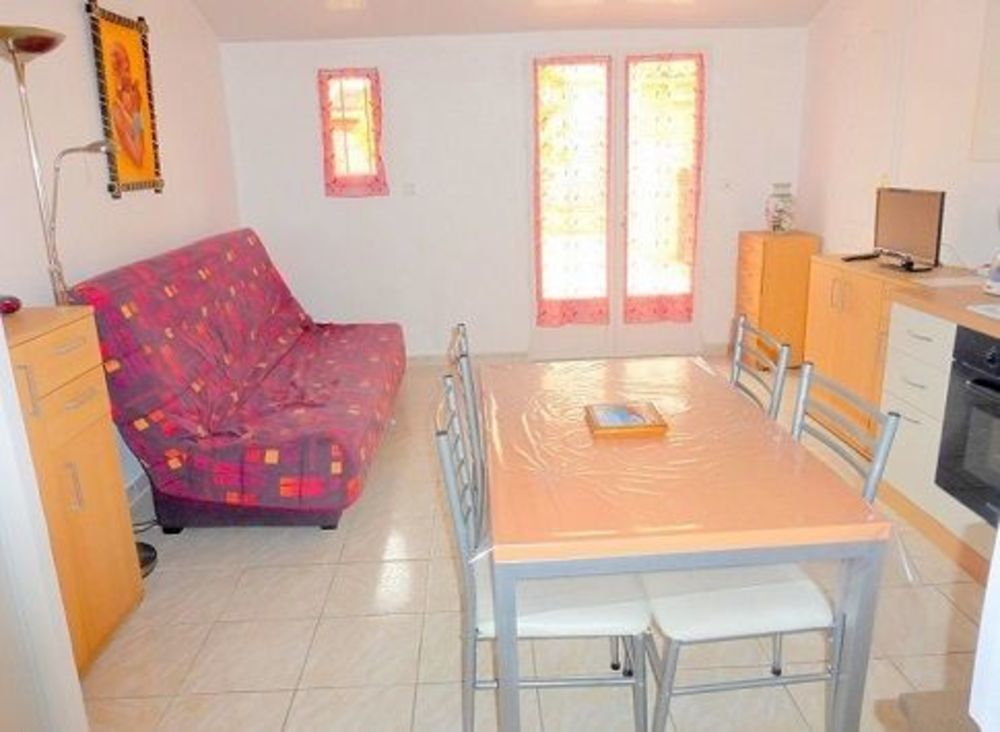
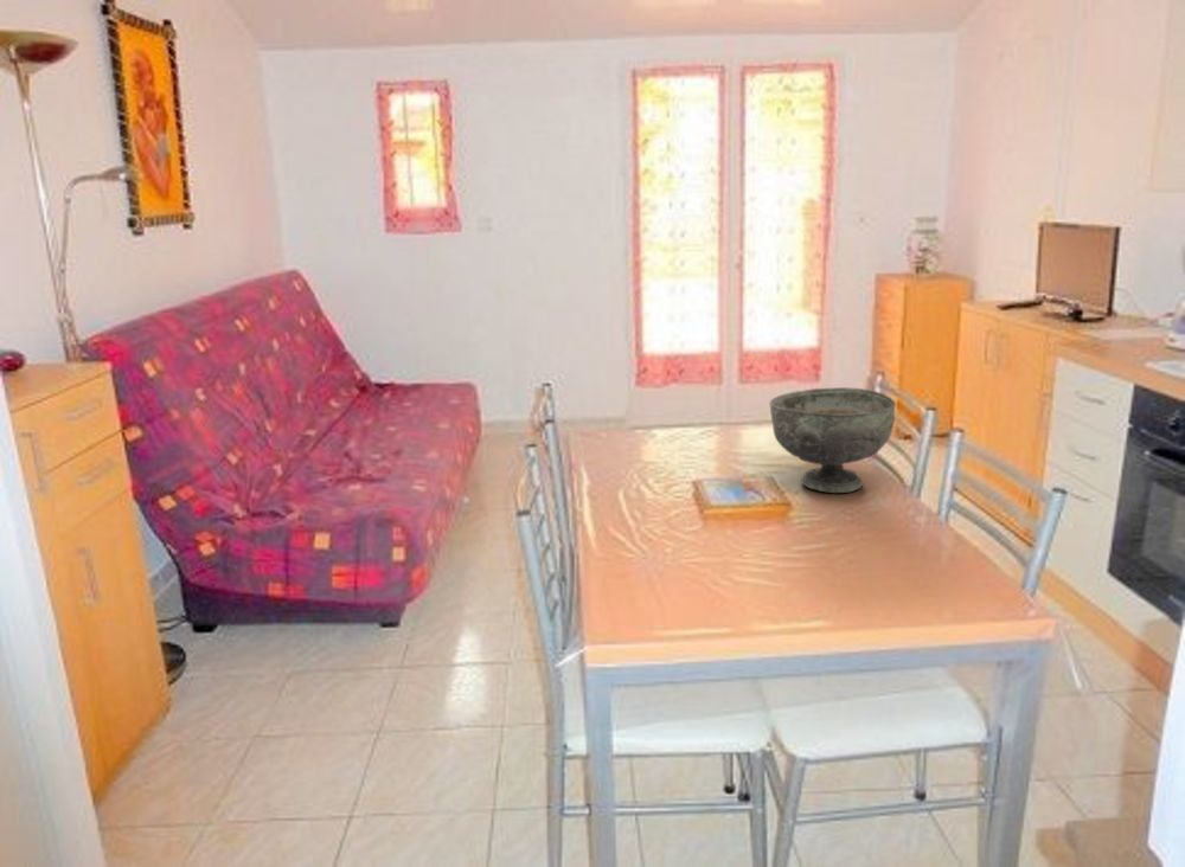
+ decorative bowl [768,386,897,494]
